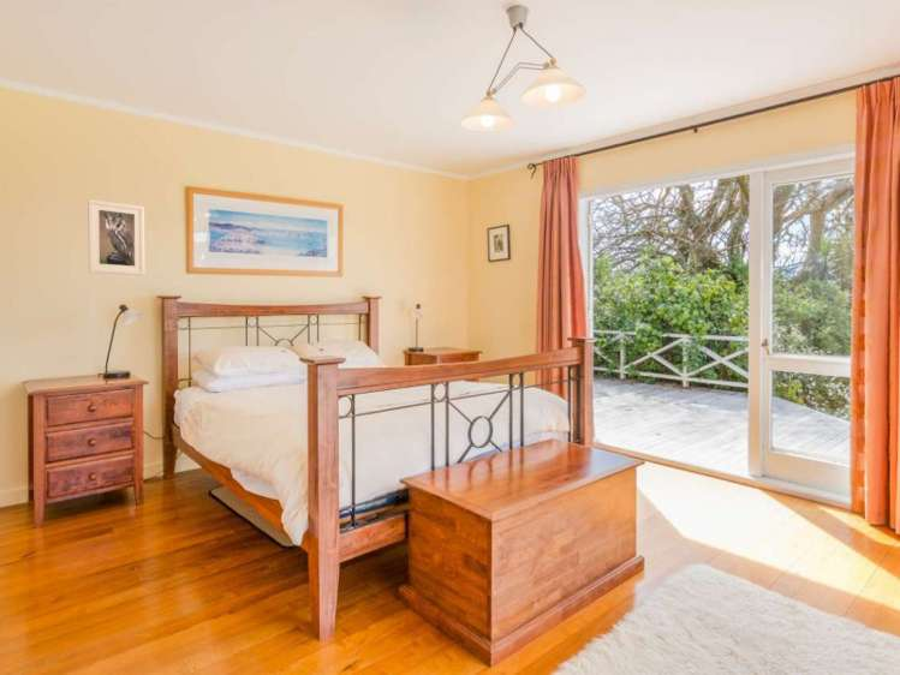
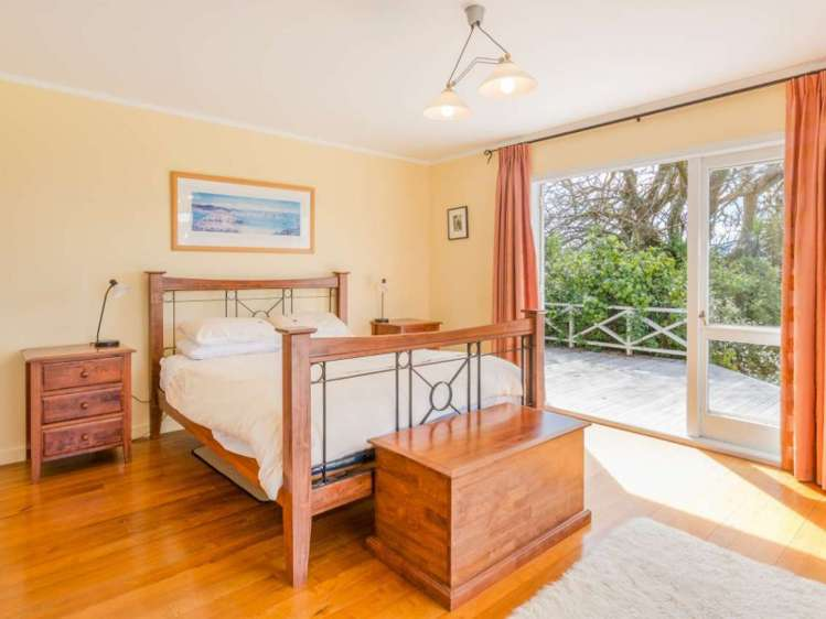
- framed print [87,198,145,276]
